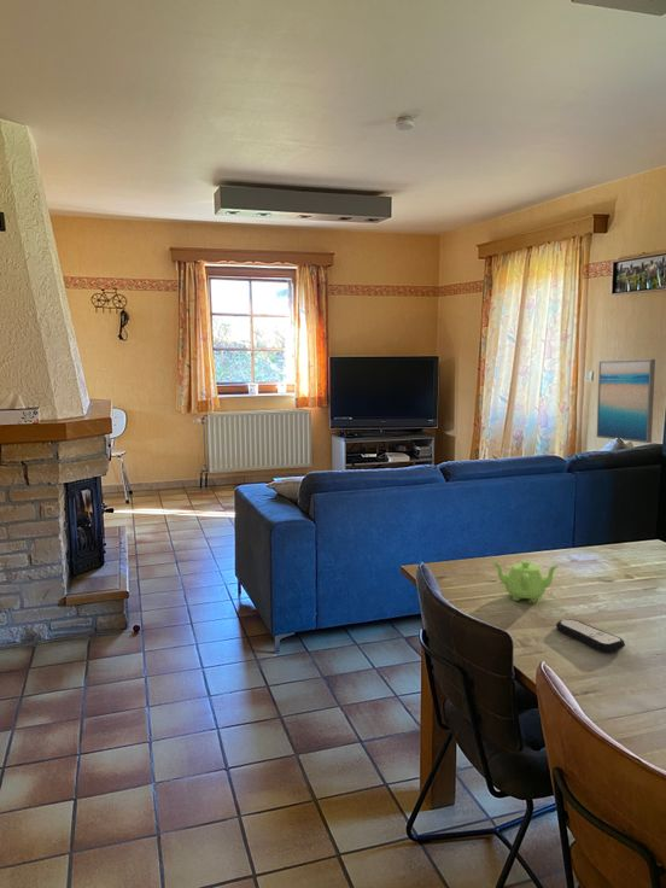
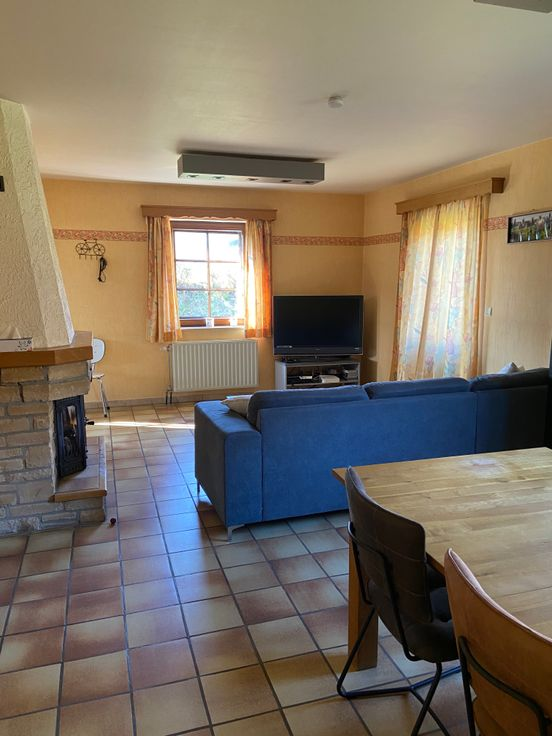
- teapot [491,560,560,603]
- remote control [555,618,626,654]
- wall art [596,358,656,444]
